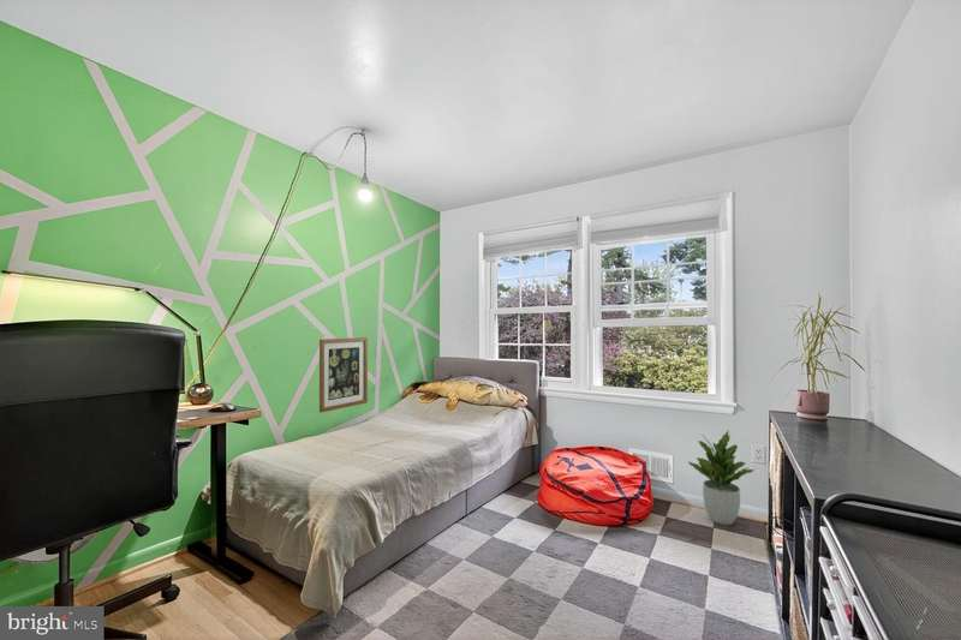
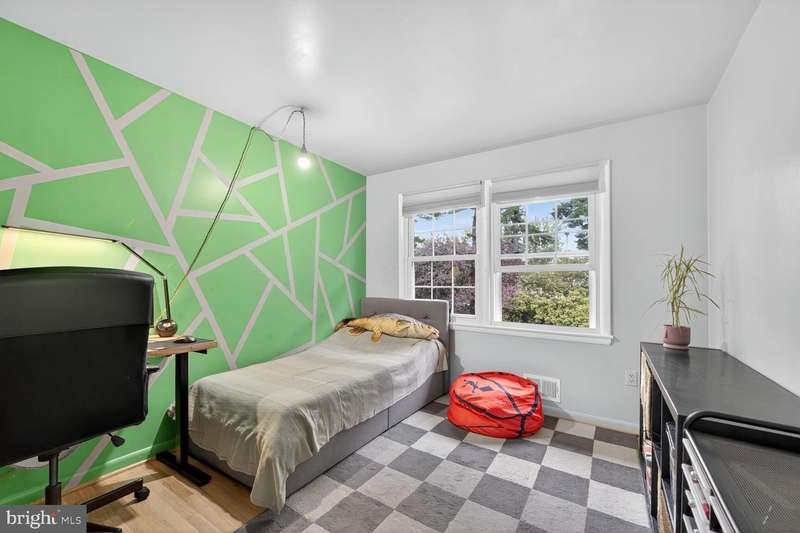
- wall art [318,336,369,414]
- potted plant [687,429,754,526]
